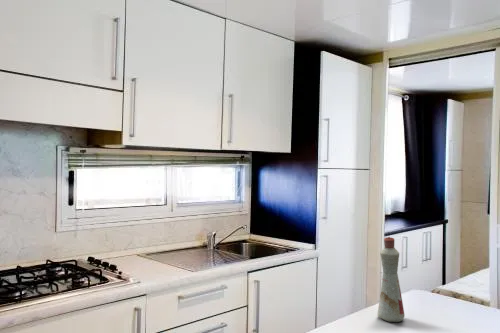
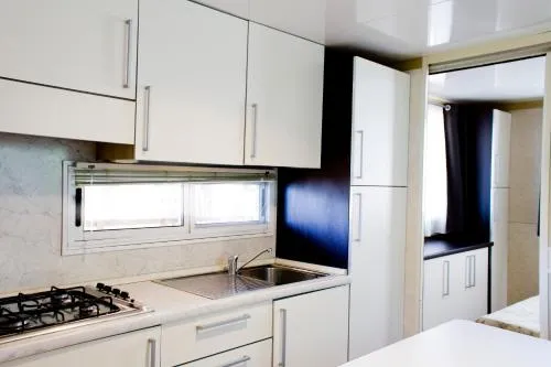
- bottle [376,236,406,323]
